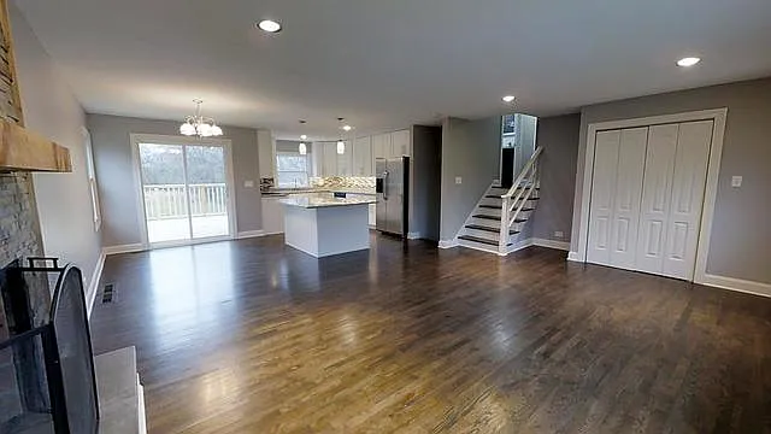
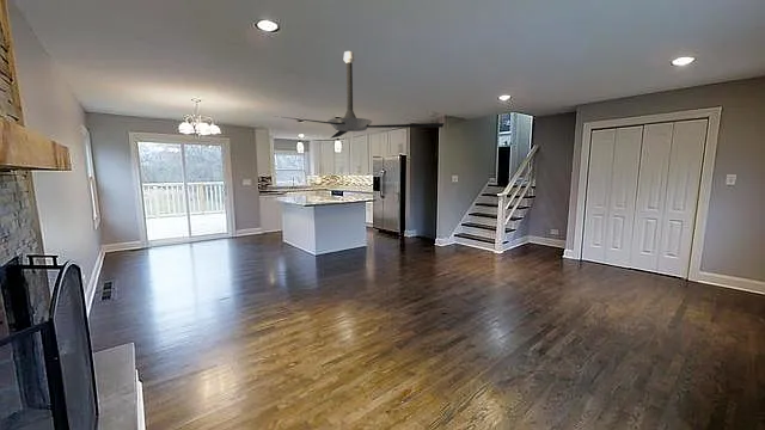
+ ceiling fan [274,50,445,140]
